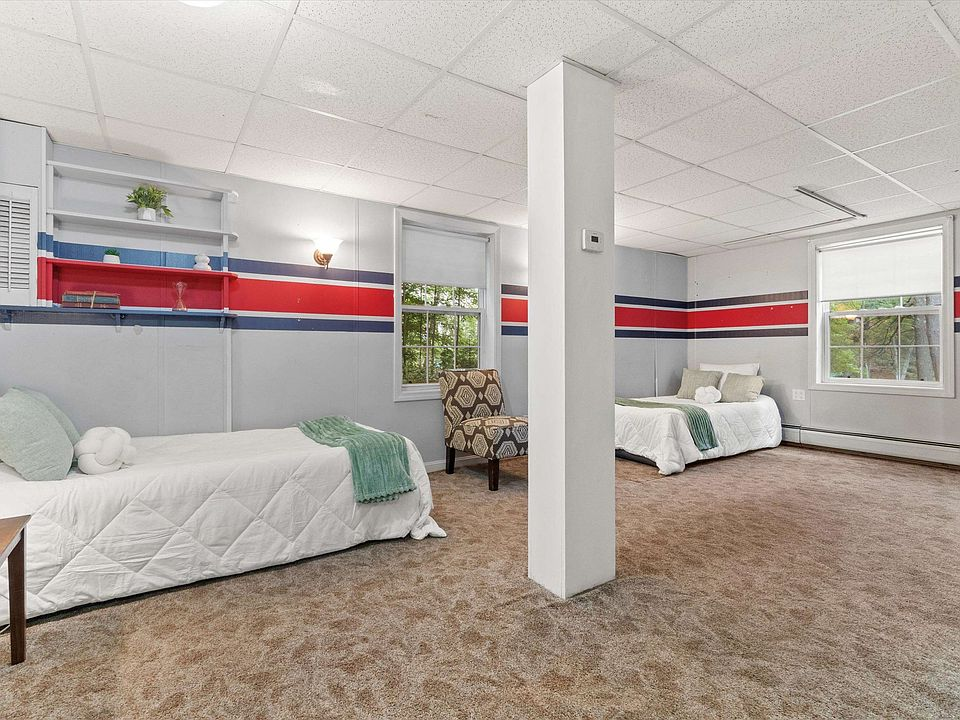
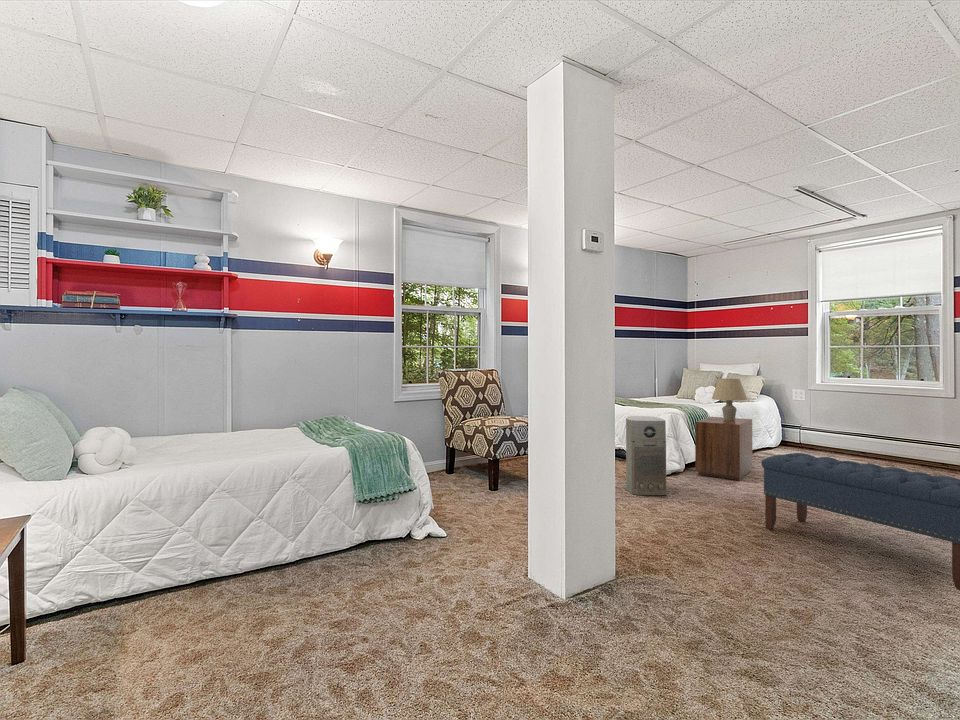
+ nightstand [694,416,753,481]
+ bench [760,452,960,591]
+ table lamp [711,378,748,420]
+ air purifier [625,415,668,496]
